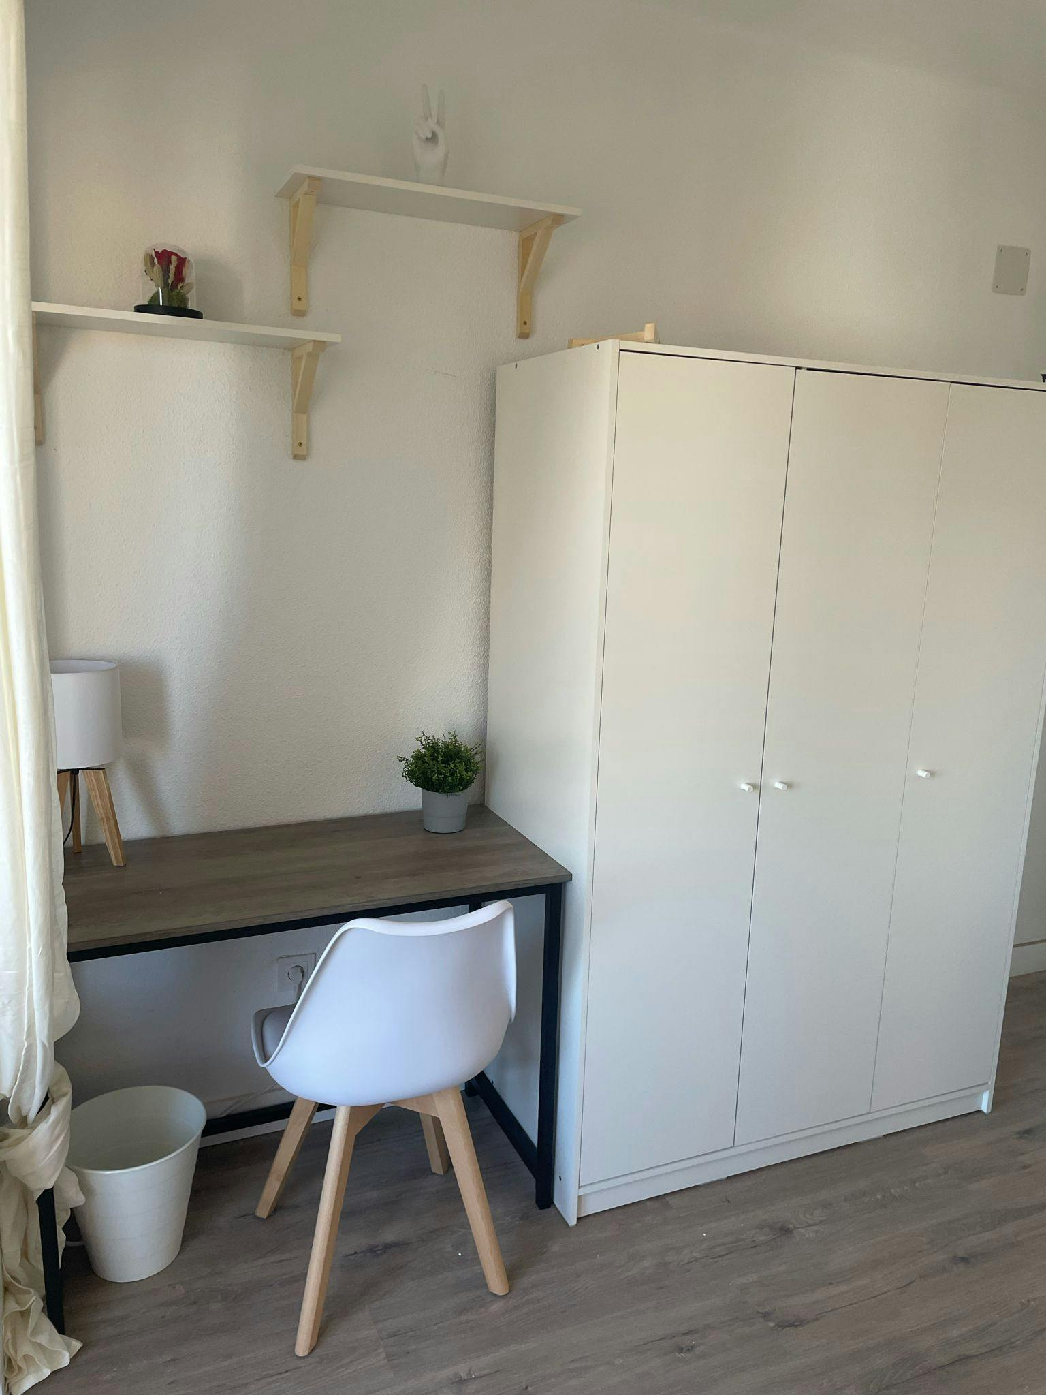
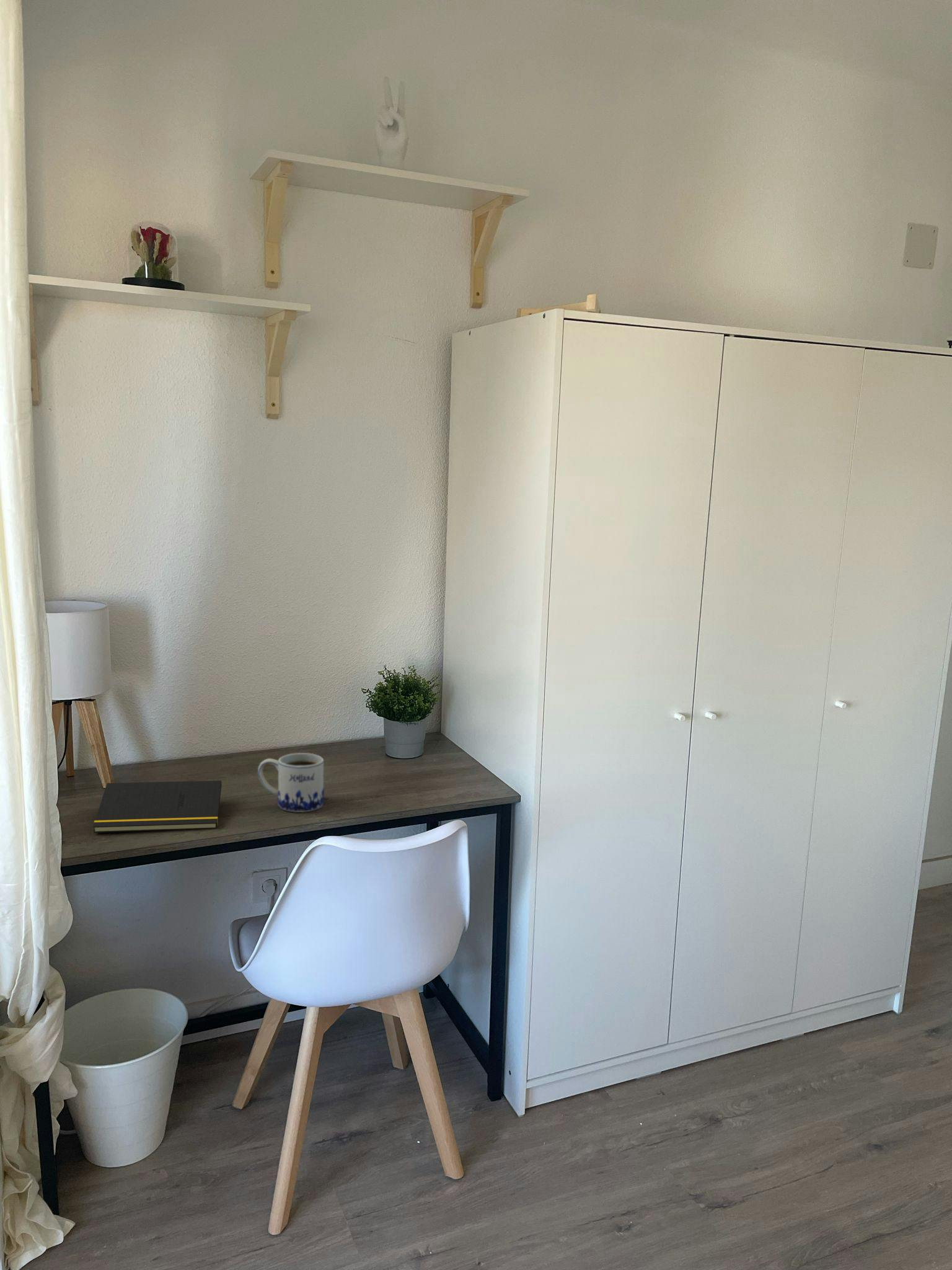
+ notepad [92,780,223,833]
+ mug [257,752,325,813]
